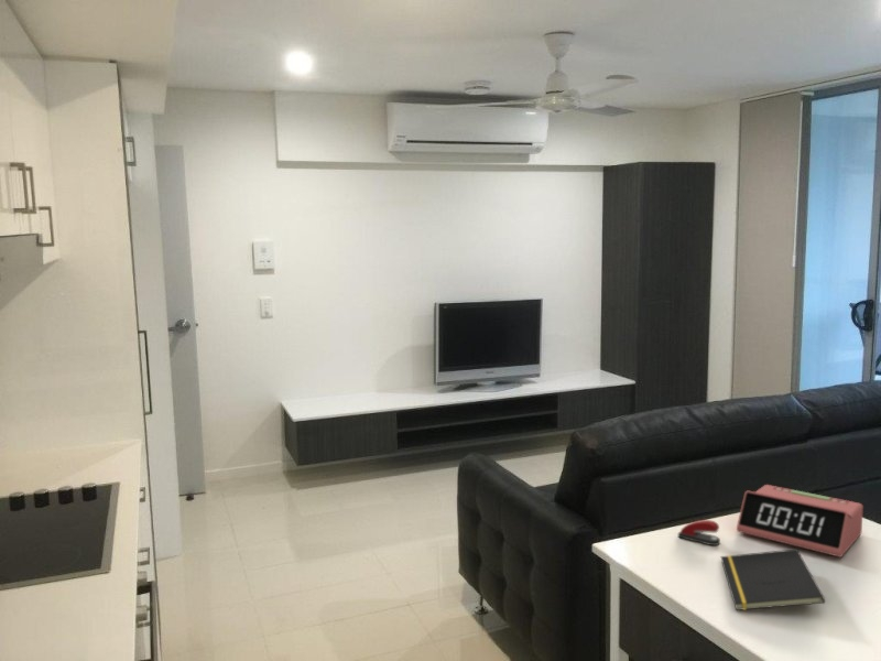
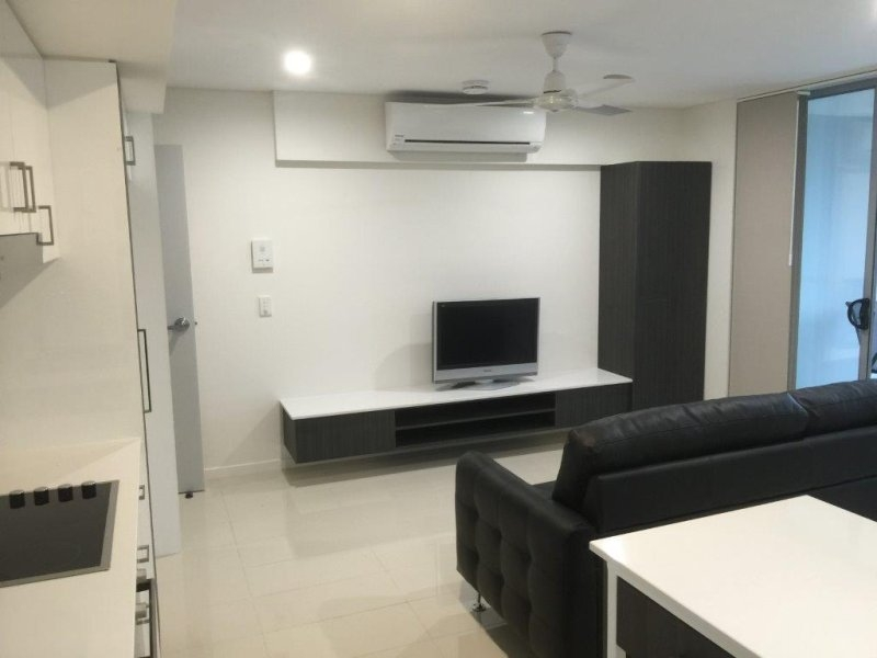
- alarm clock [736,484,864,559]
- notepad [720,548,826,611]
- stapler [677,519,721,546]
